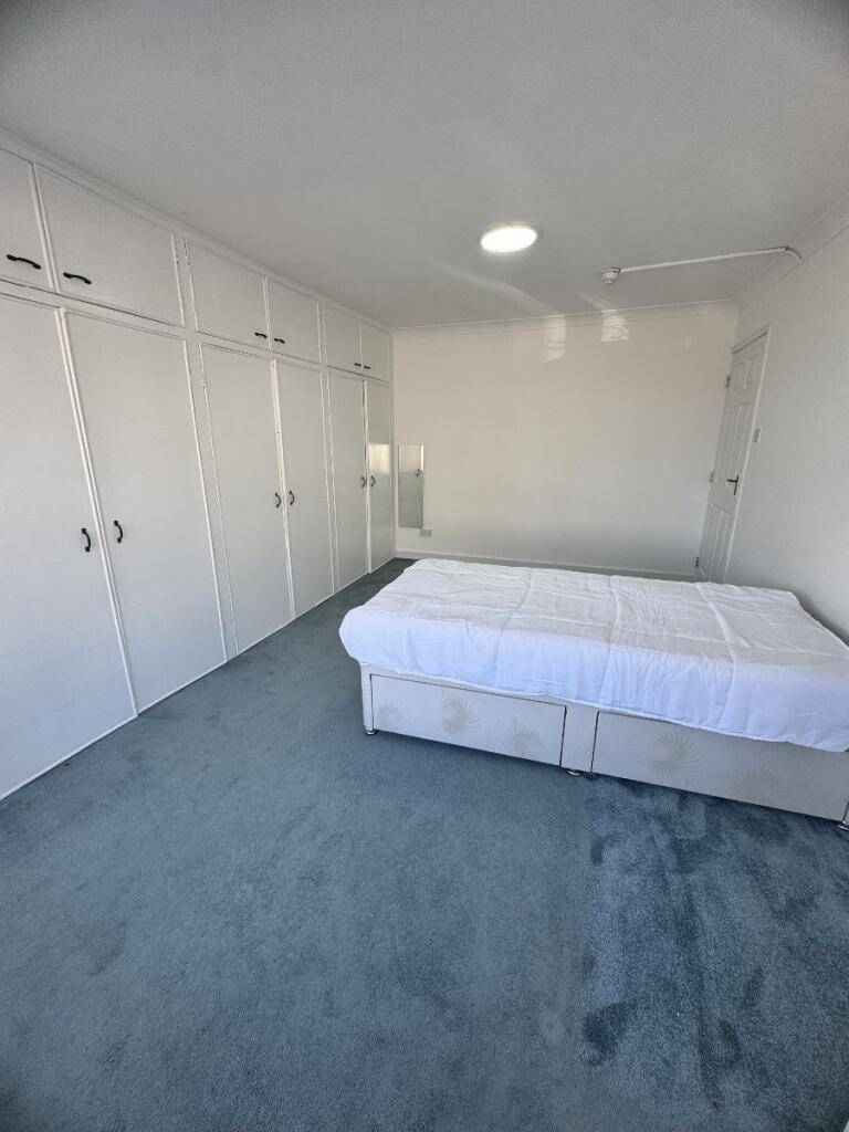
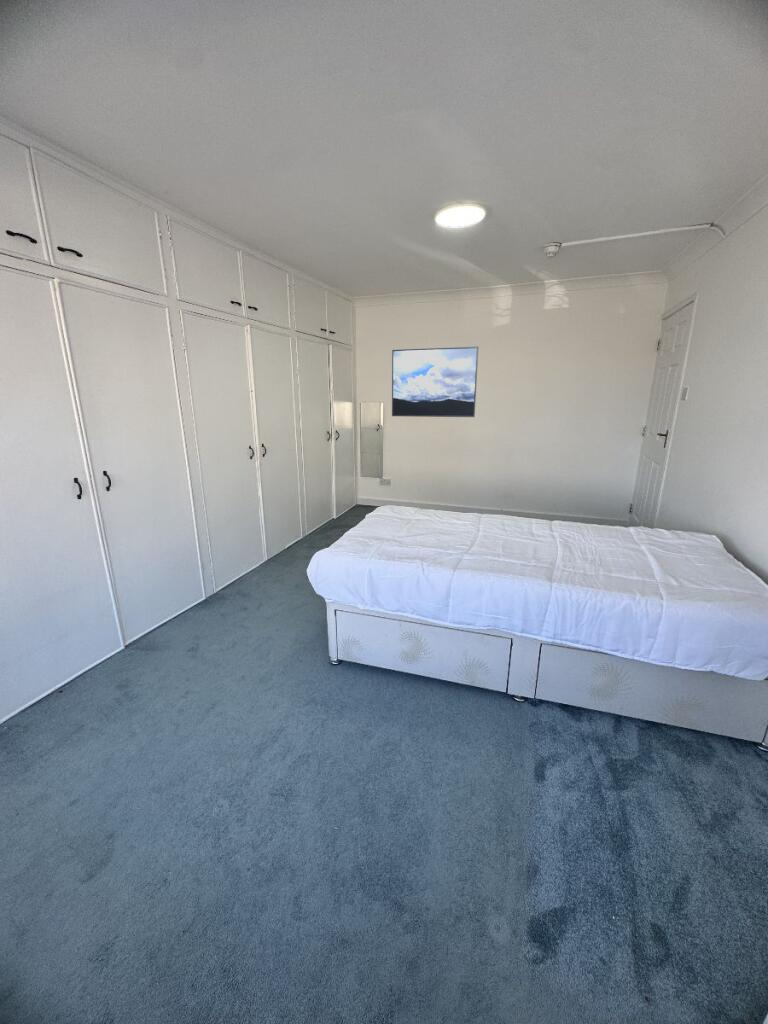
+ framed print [391,346,479,418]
